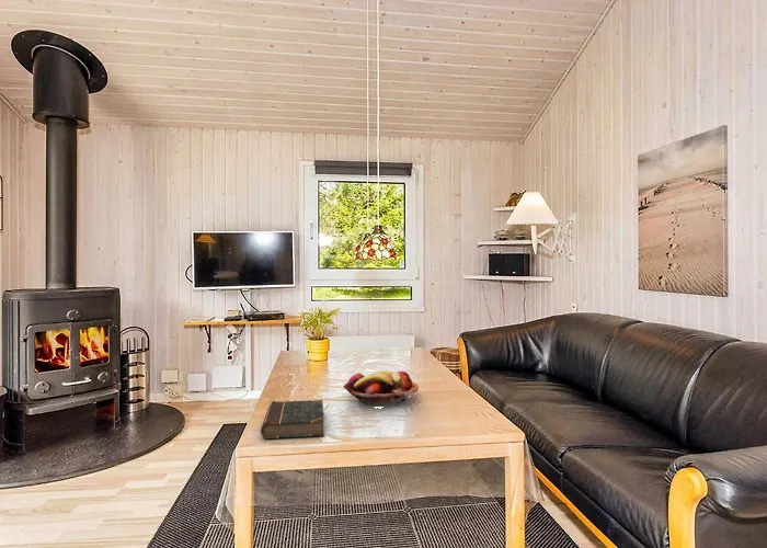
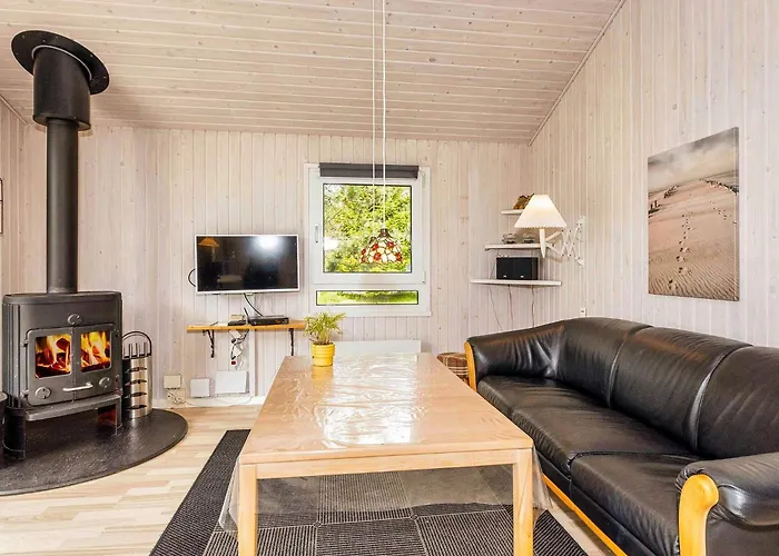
- book [260,399,325,439]
- fruit basket [342,369,420,407]
